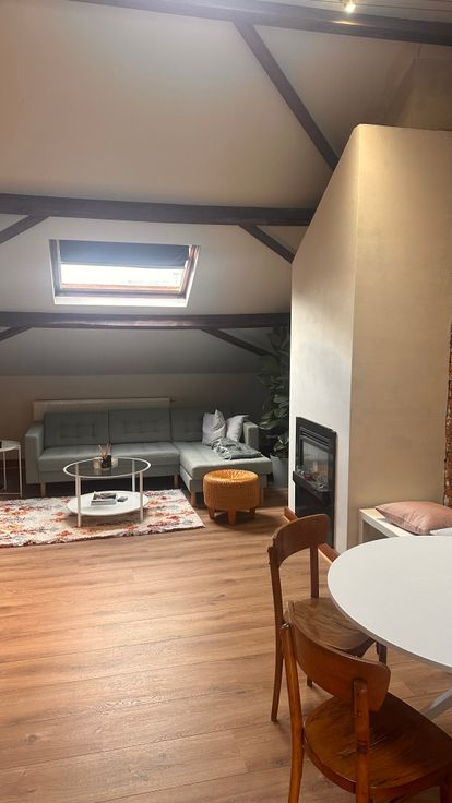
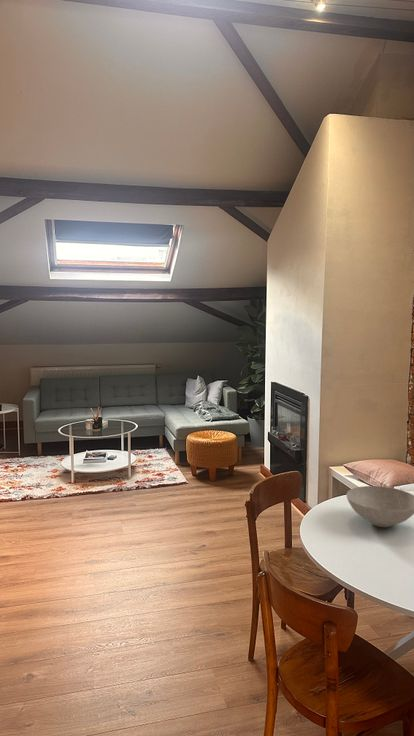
+ bowl [345,485,414,528]
